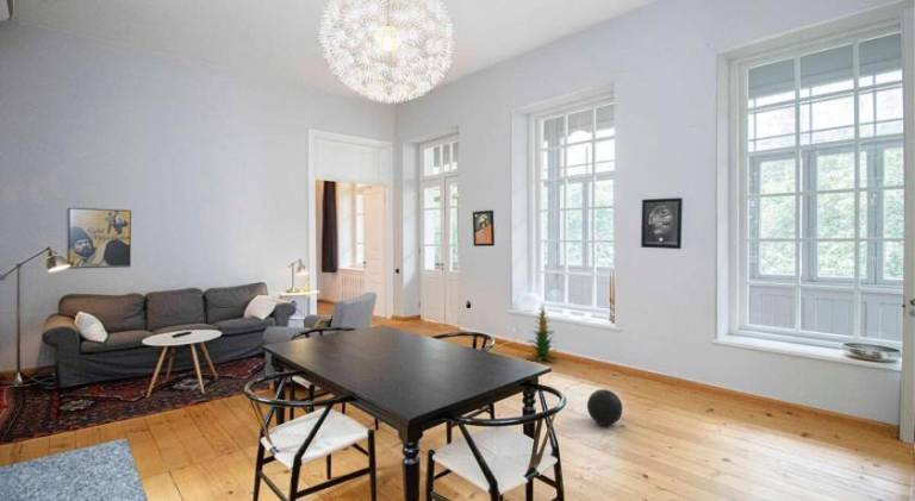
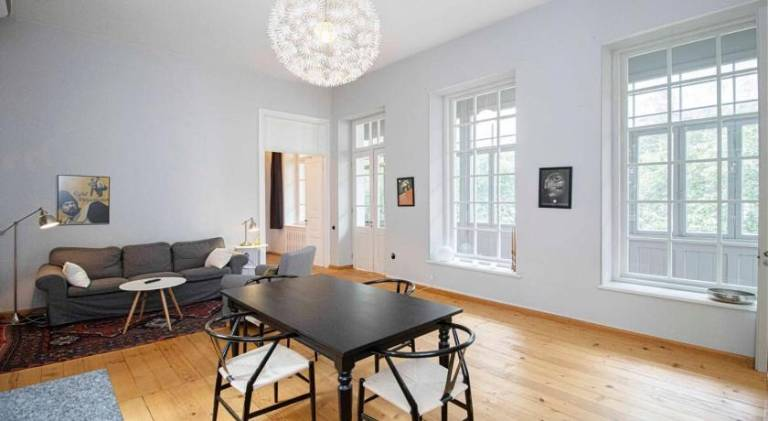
- ball [586,388,624,426]
- indoor plant [523,303,558,363]
